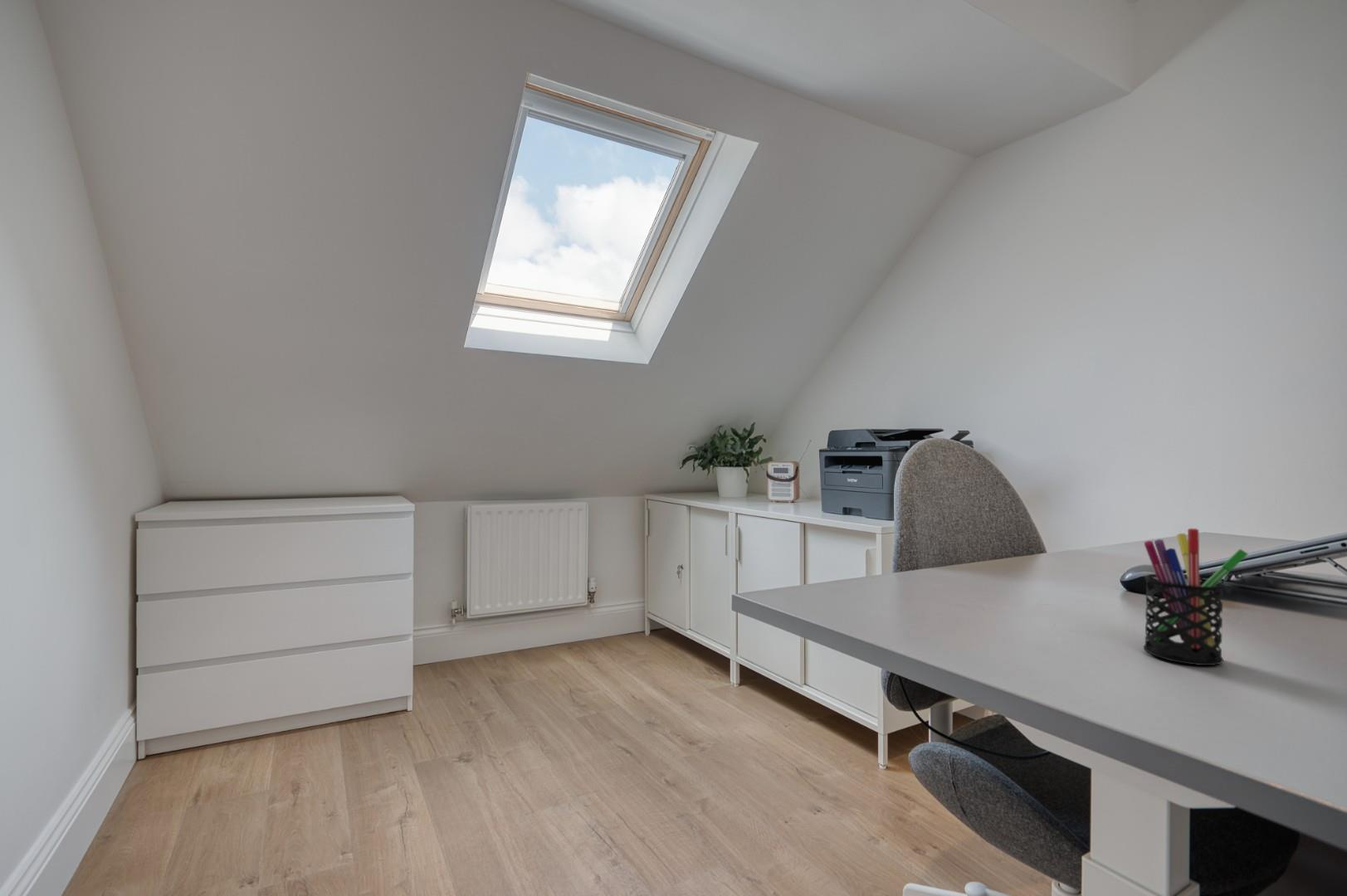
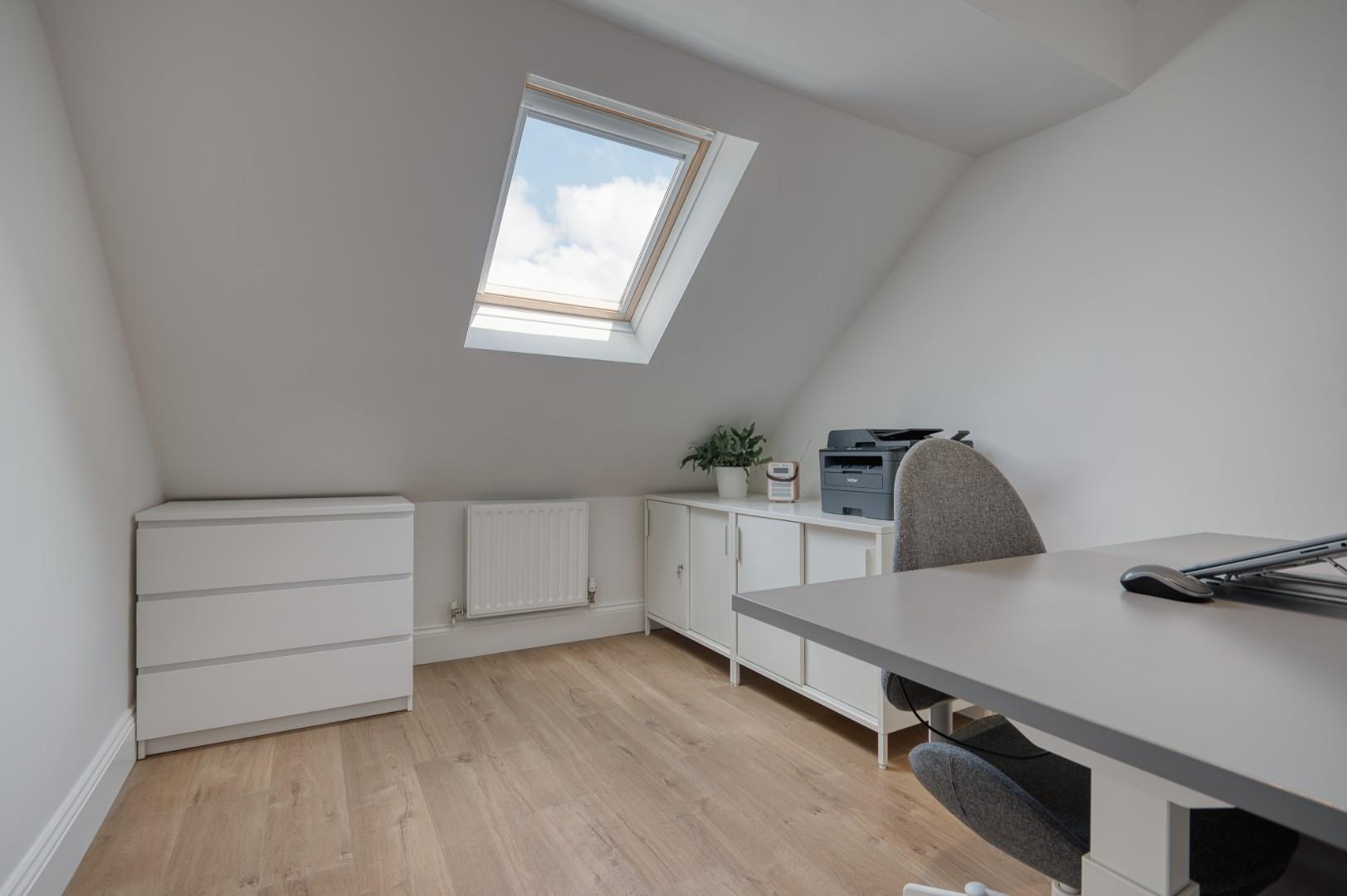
- pen holder [1143,528,1249,666]
